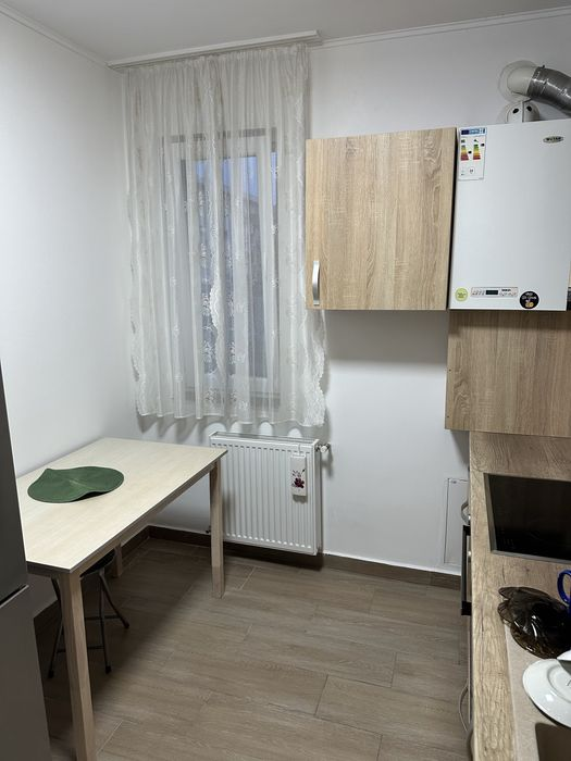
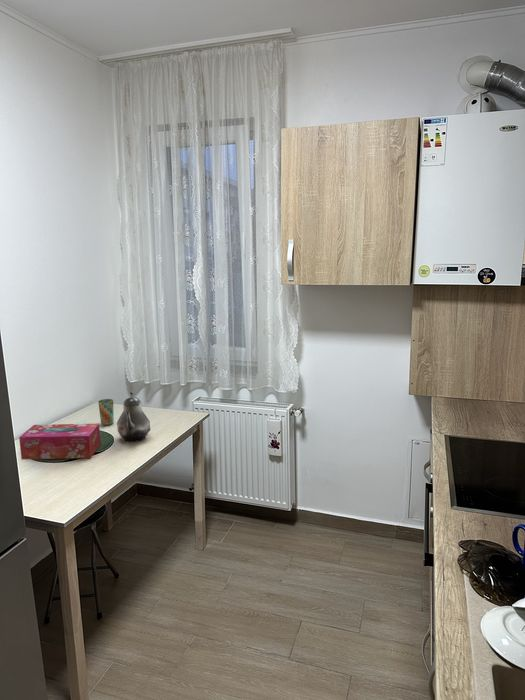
+ teapot [116,391,151,443]
+ cup [97,398,115,426]
+ tissue box [18,423,102,460]
